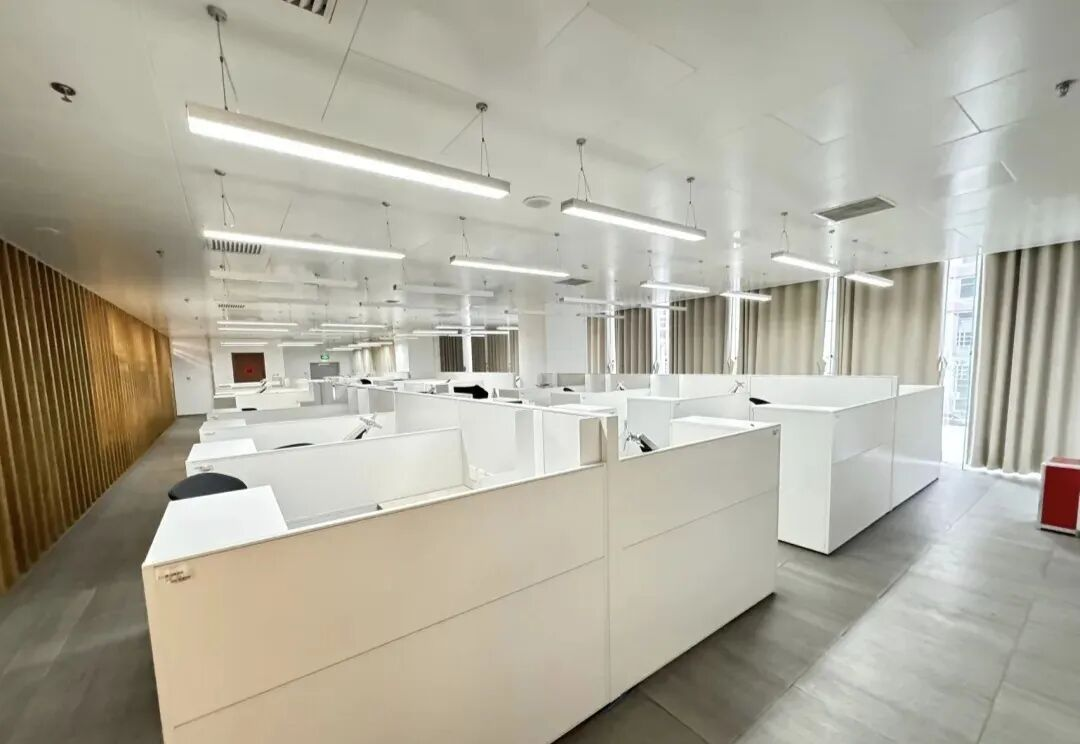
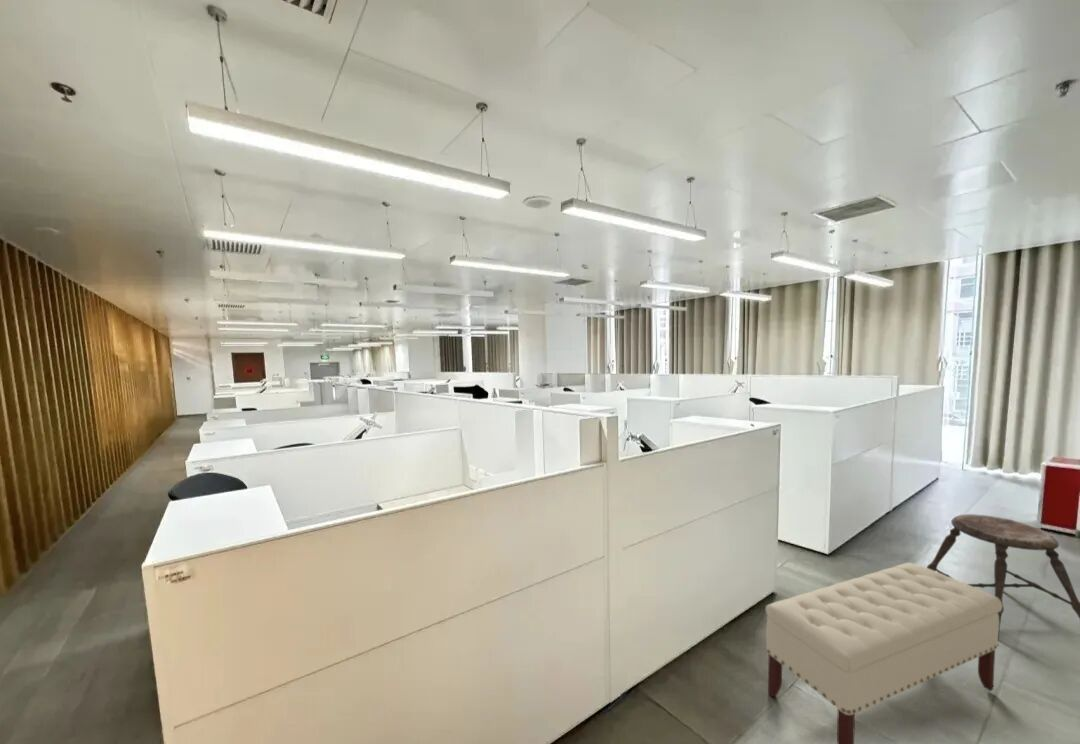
+ bench [765,562,1002,744]
+ stool [926,513,1080,641]
